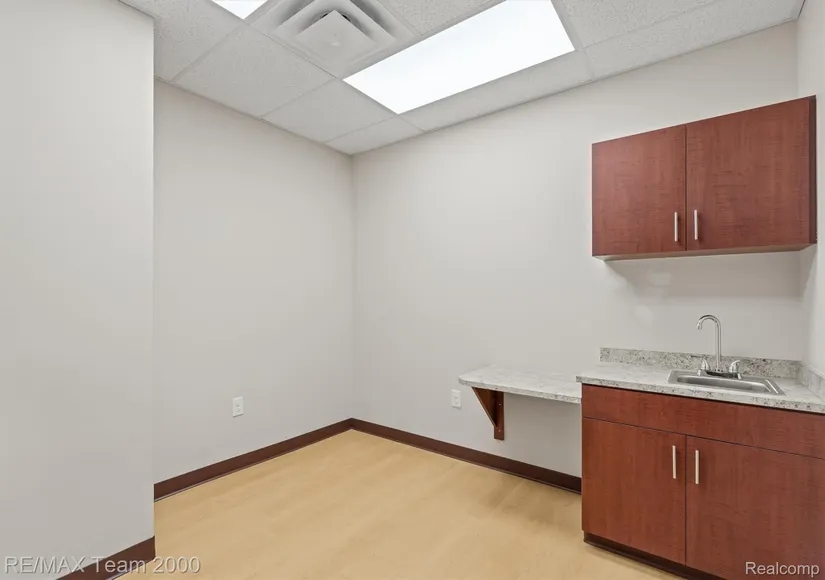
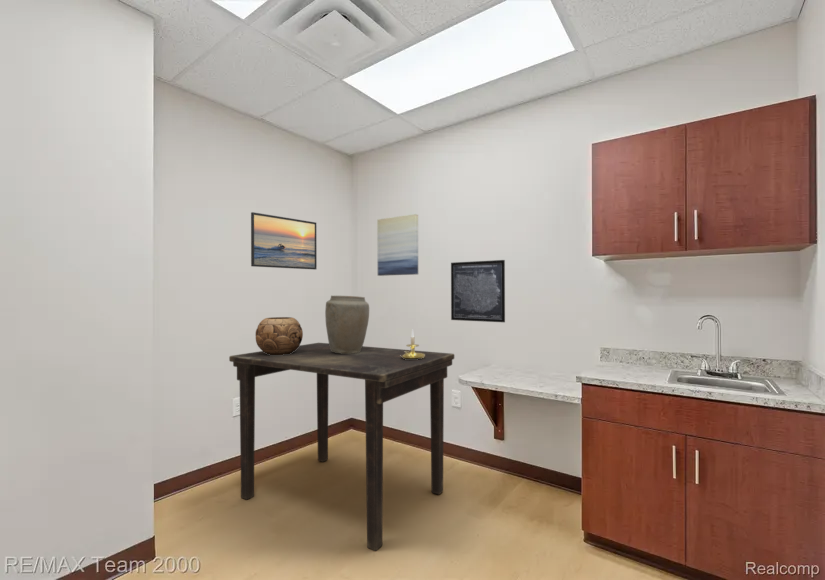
+ dining table [228,342,455,552]
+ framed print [250,211,318,271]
+ vase [324,295,370,354]
+ wall art [450,259,506,323]
+ candle holder [400,329,425,360]
+ wall art [376,213,419,277]
+ decorative bowl [255,316,304,355]
